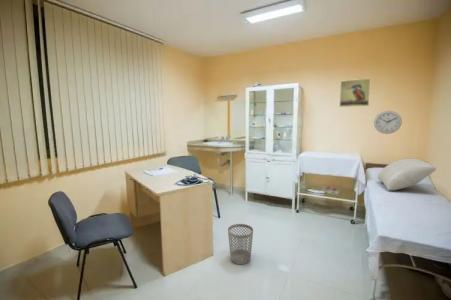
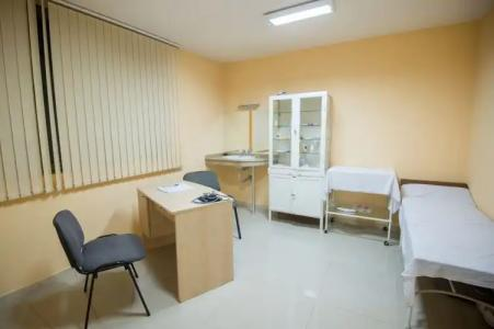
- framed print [338,78,371,108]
- wall clock [373,110,403,135]
- pillow [376,157,437,191]
- wastebasket [227,223,254,265]
